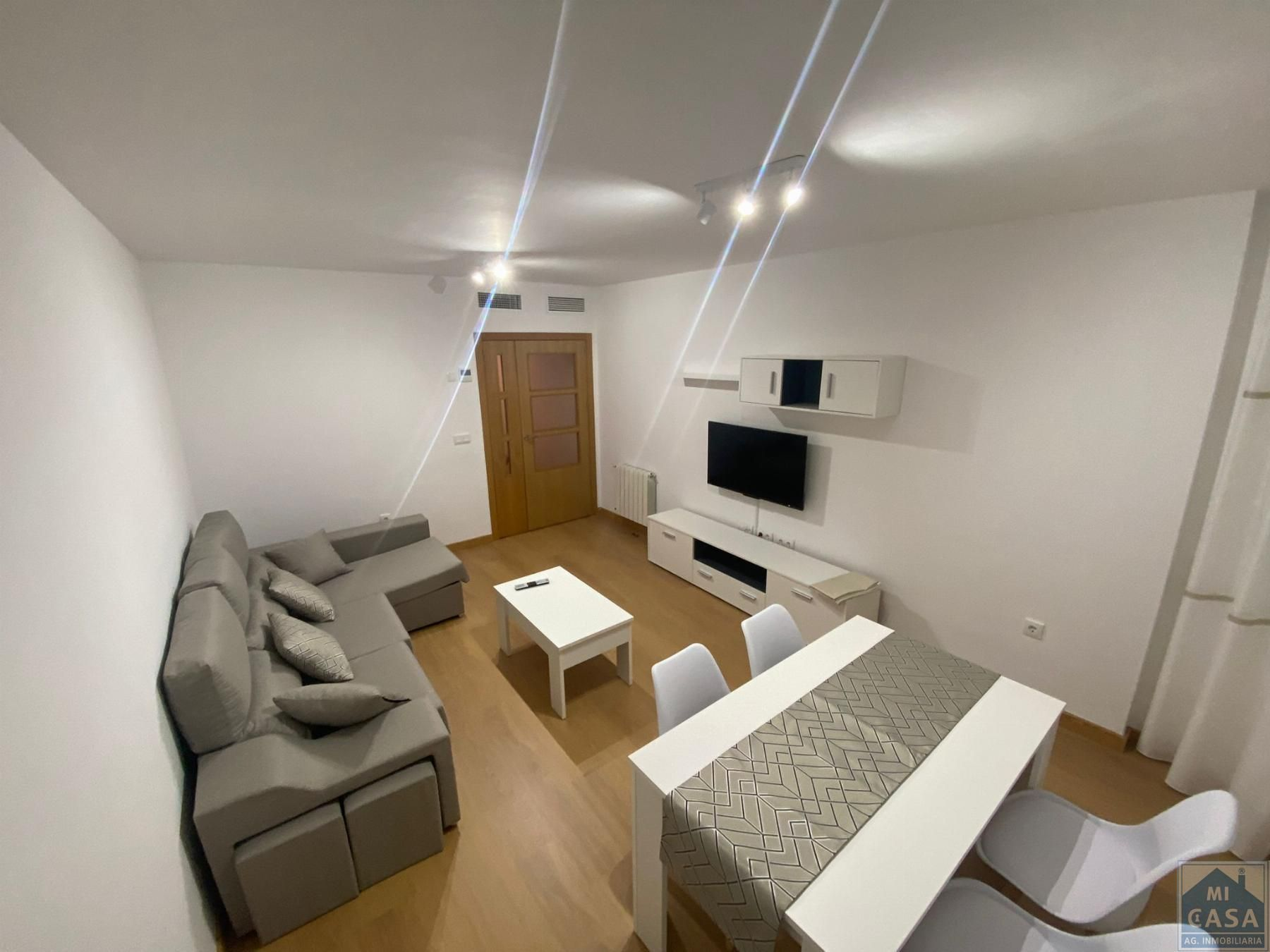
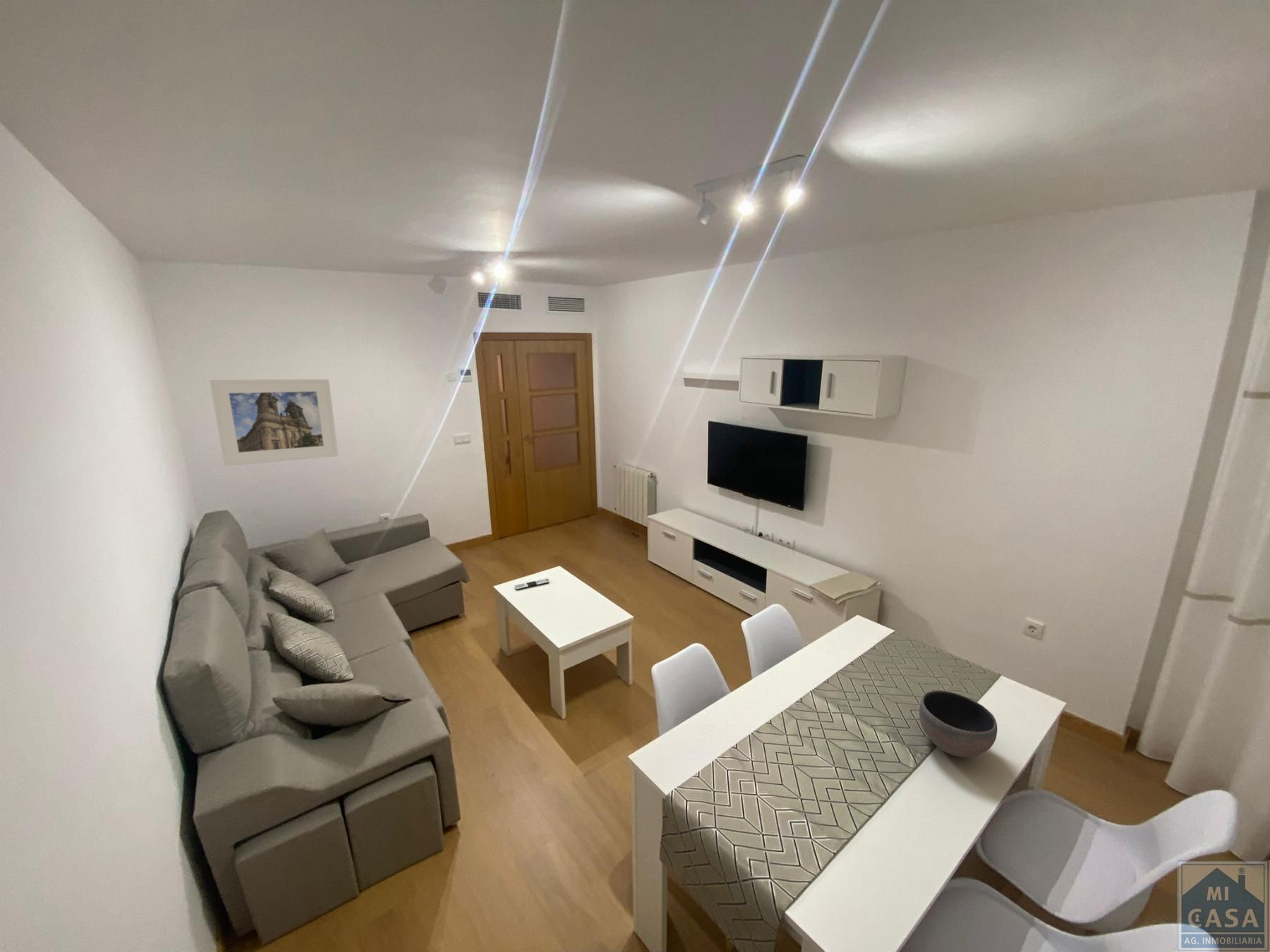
+ bowl [919,690,998,758]
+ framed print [209,379,339,467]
